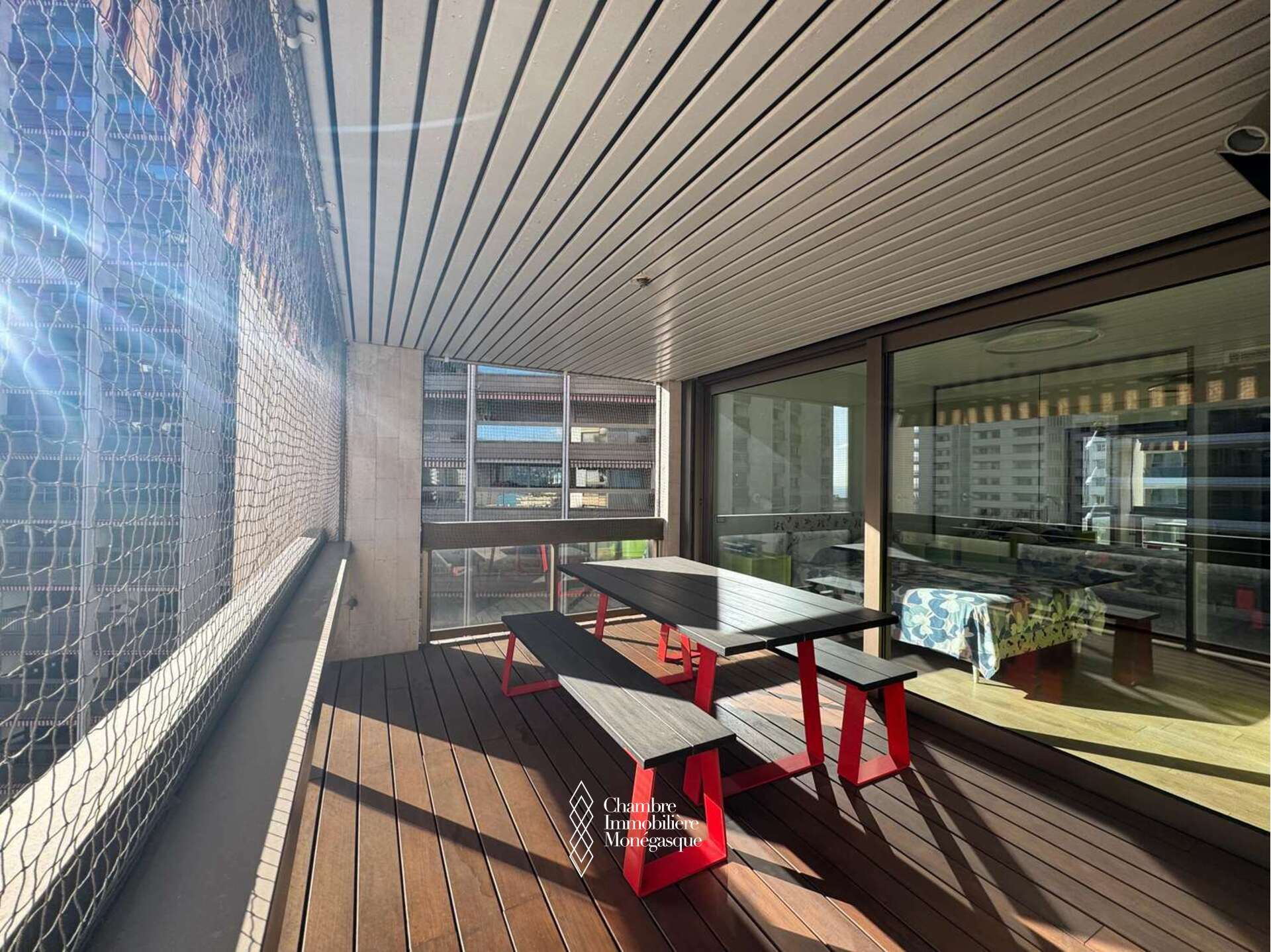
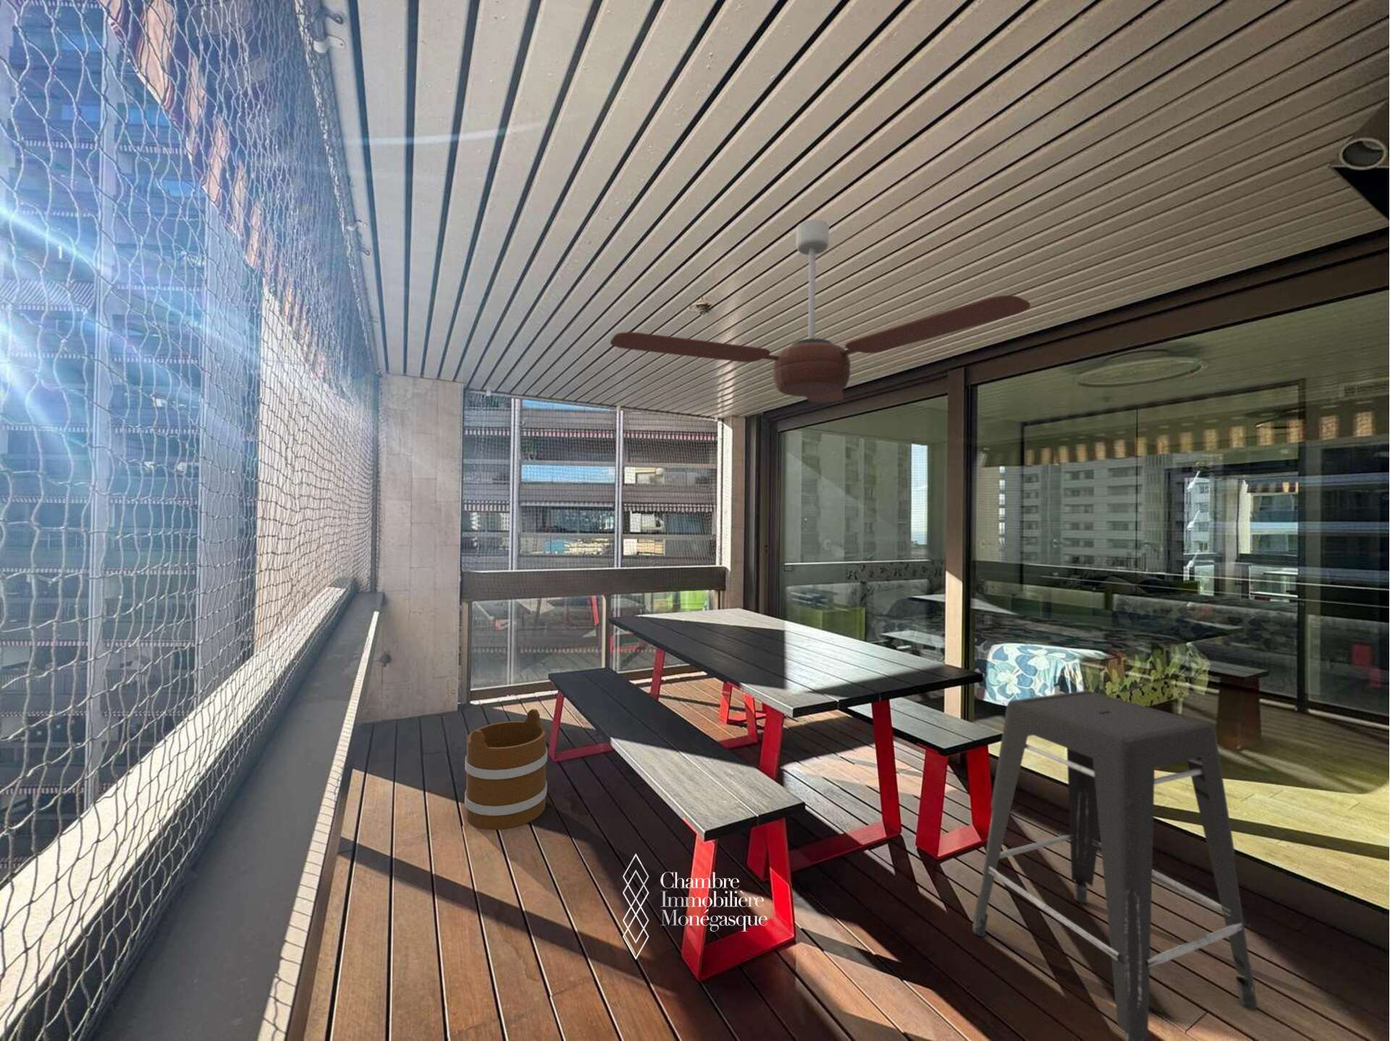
+ stool [971,690,1258,1041]
+ ceiling fan [609,219,1031,403]
+ bucket [464,707,548,830]
